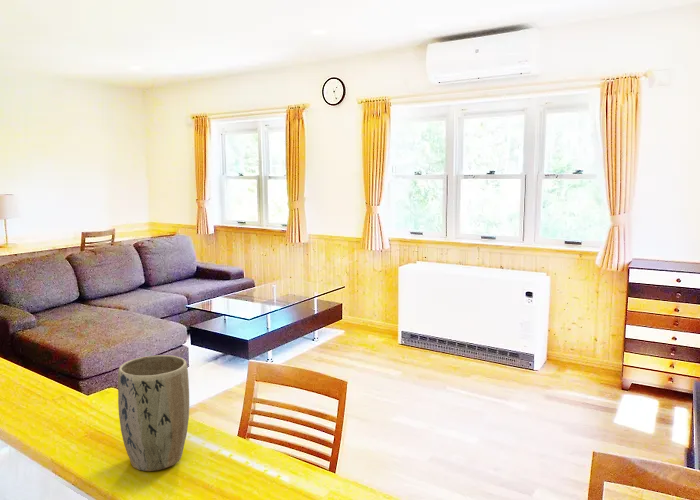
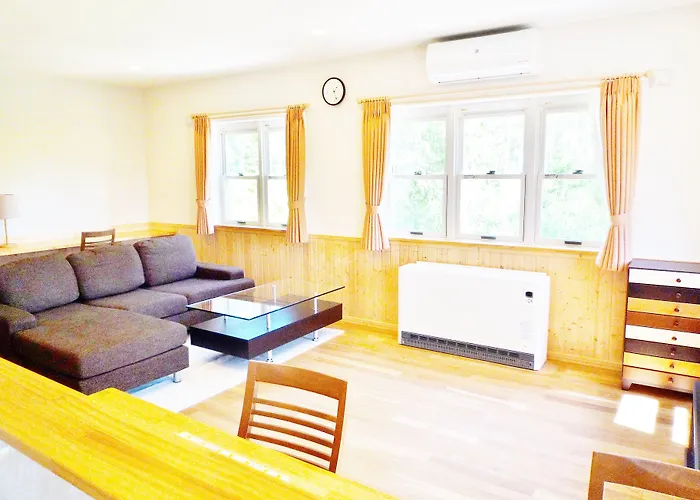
- plant pot [117,354,190,472]
